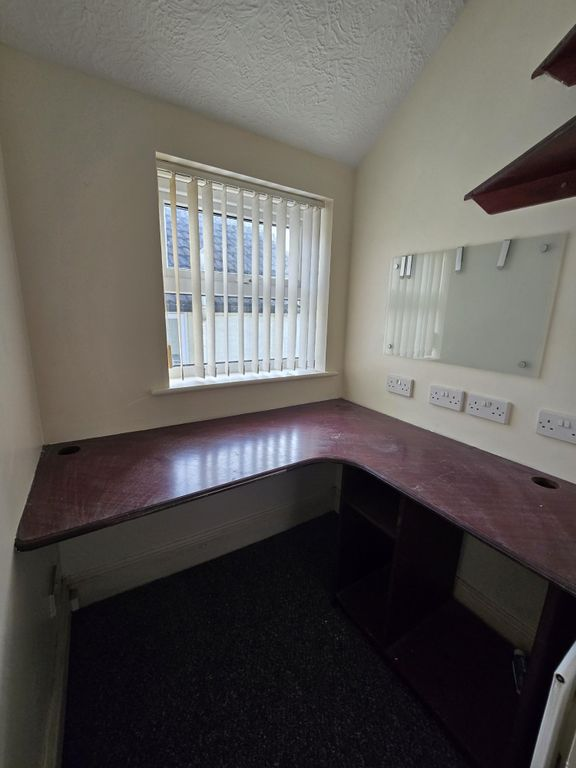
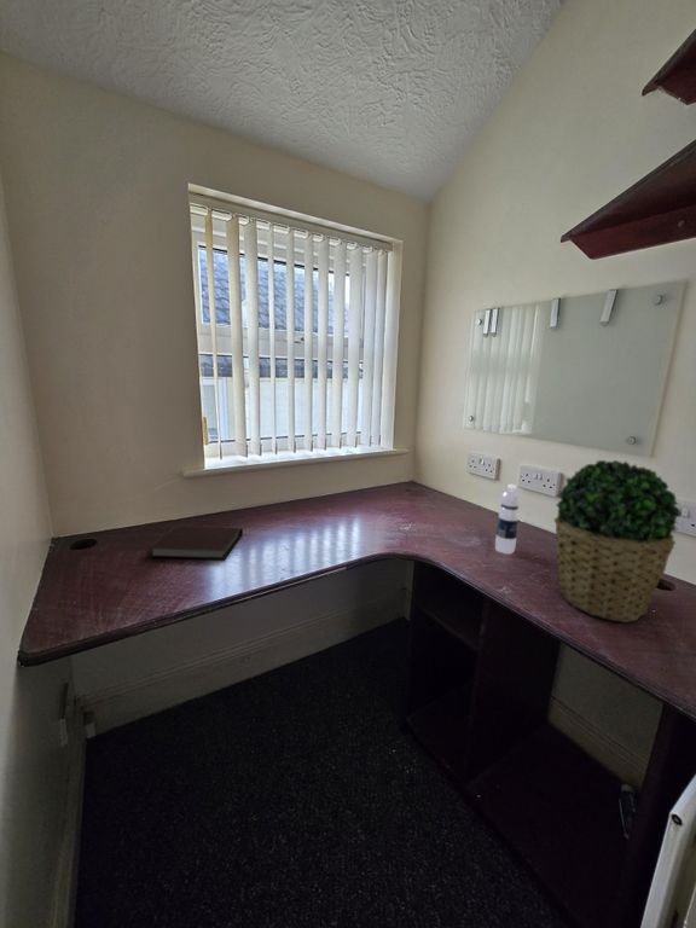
+ potted plant [553,459,682,624]
+ notebook [146,526,244,561]
+ water bottle [494,483,522,555]
